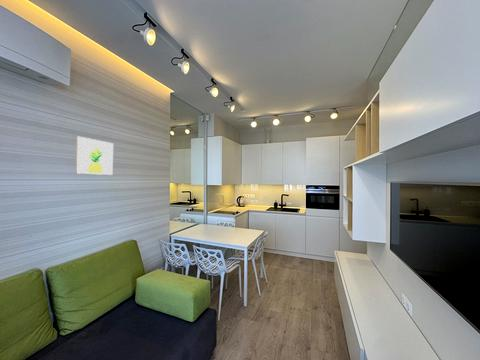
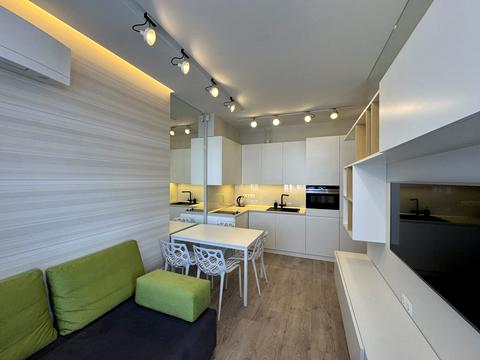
- wall art [75,136,114,176]
